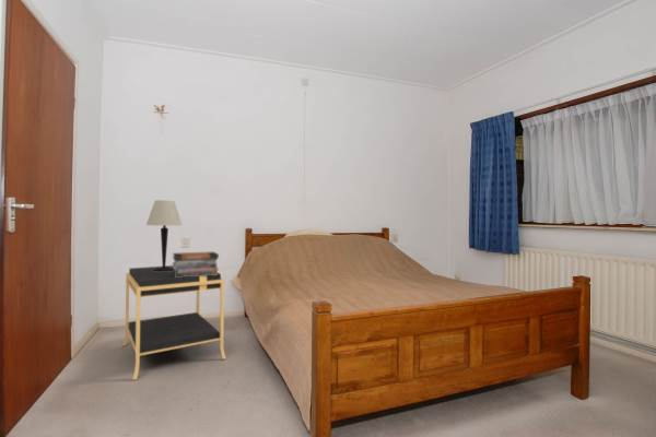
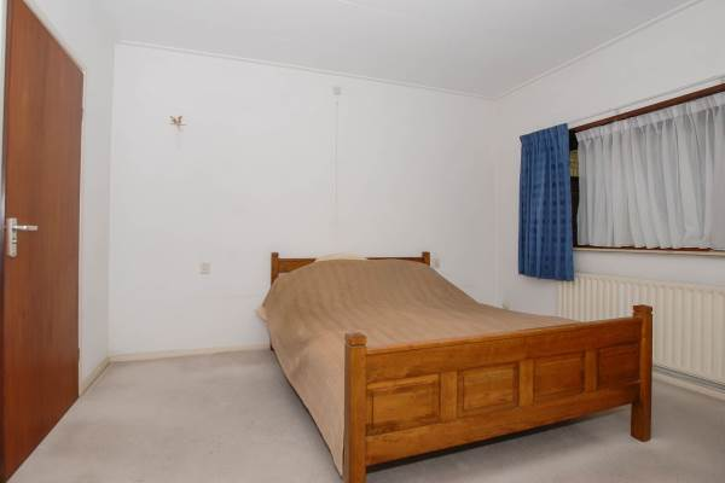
- nightstand [121,264,227,381]
- table lamp [145,199,183,272]
- book stack [171,250,220,277]
